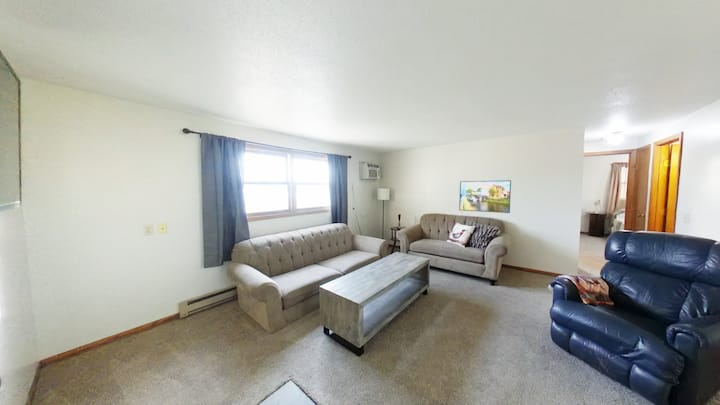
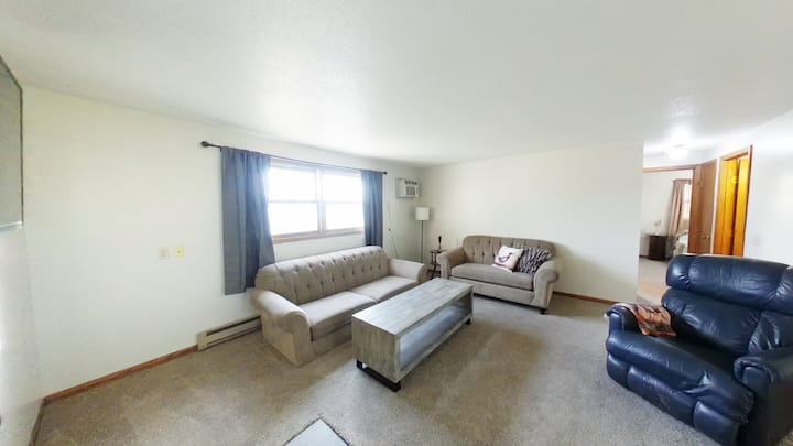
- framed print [458,179,512,214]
